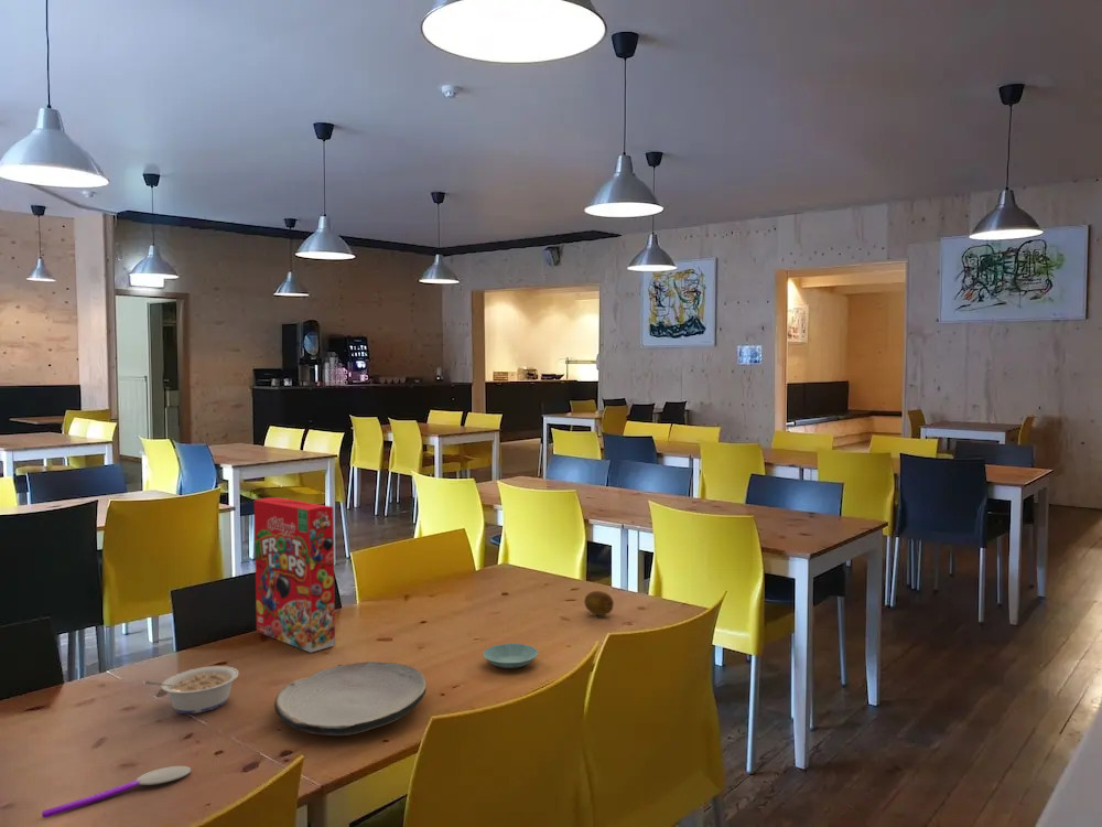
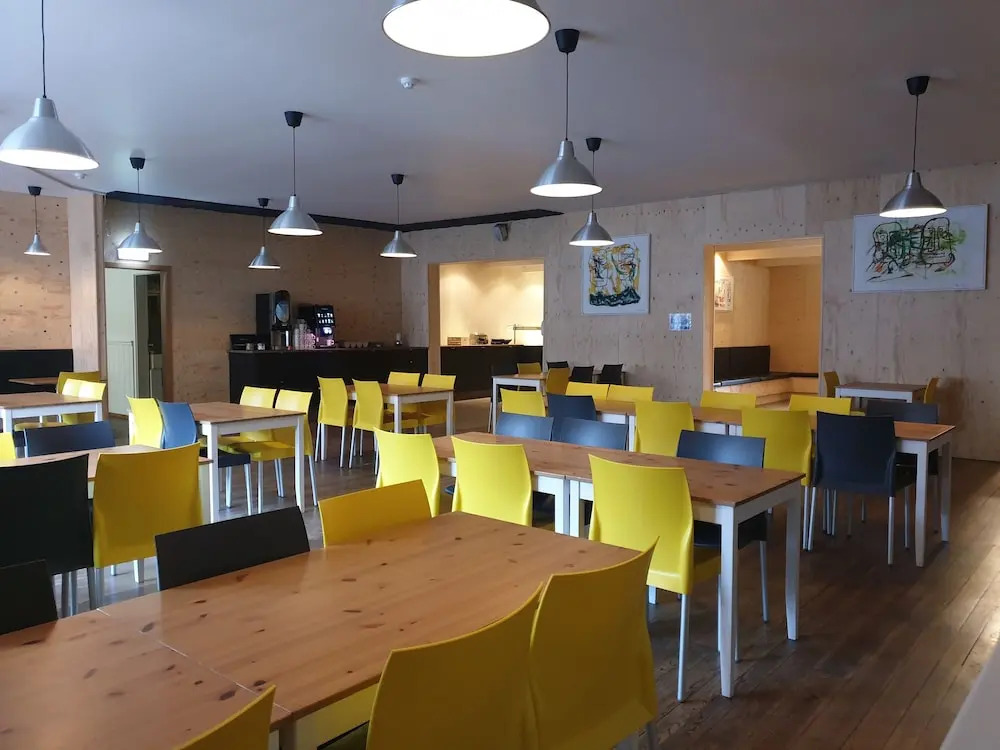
- saucer [482,643,539,669]
- legume [143,665,240,715]
- plate [273,660,428,737]
- cereal box [253,496,336,654]
- fruit [583,590,615,616]
- spoon [41,765,192,818]
